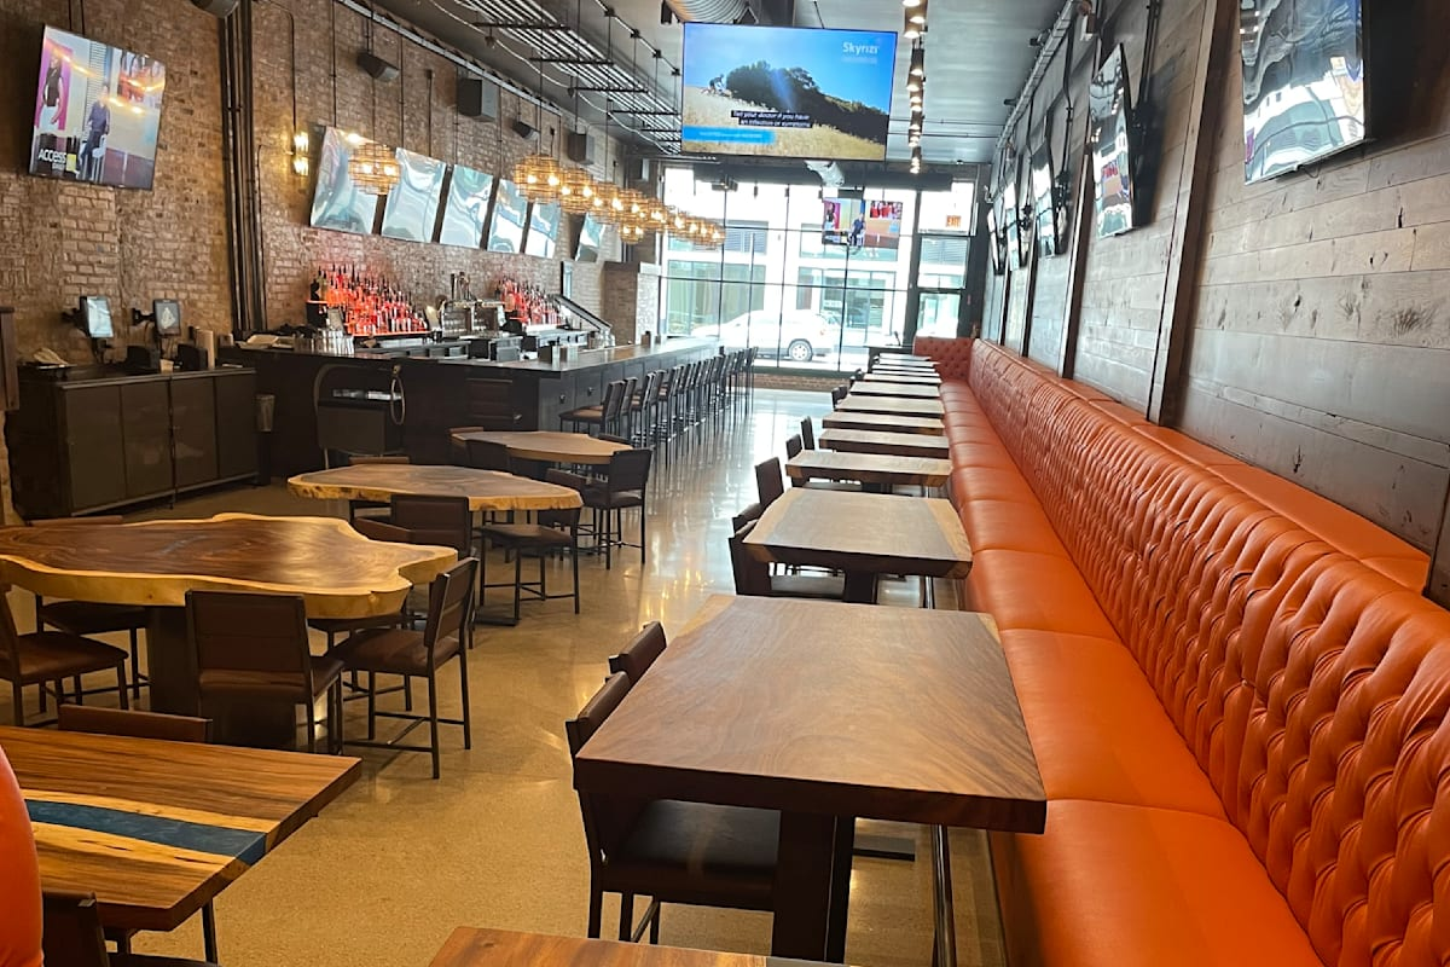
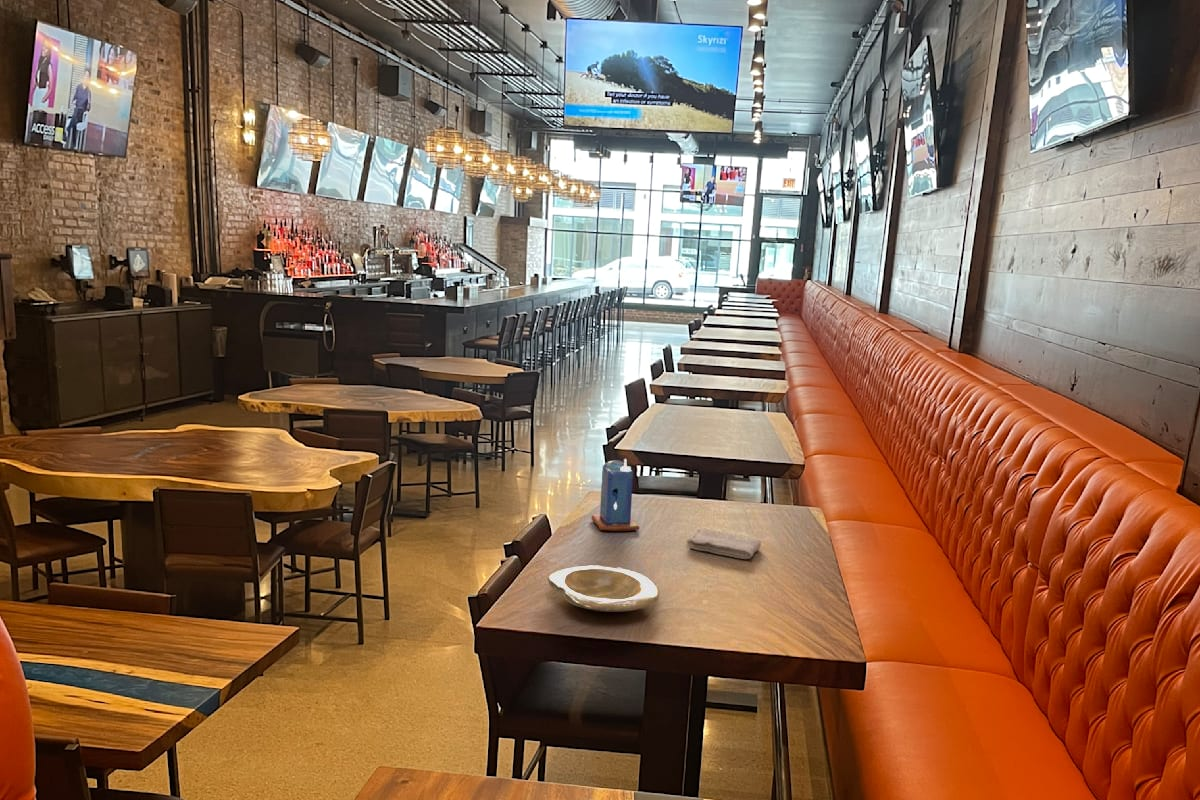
+ washcloth [686,528,762,560]
+ plate [547,564,661,613]
+ candle [591,458,640,532]
